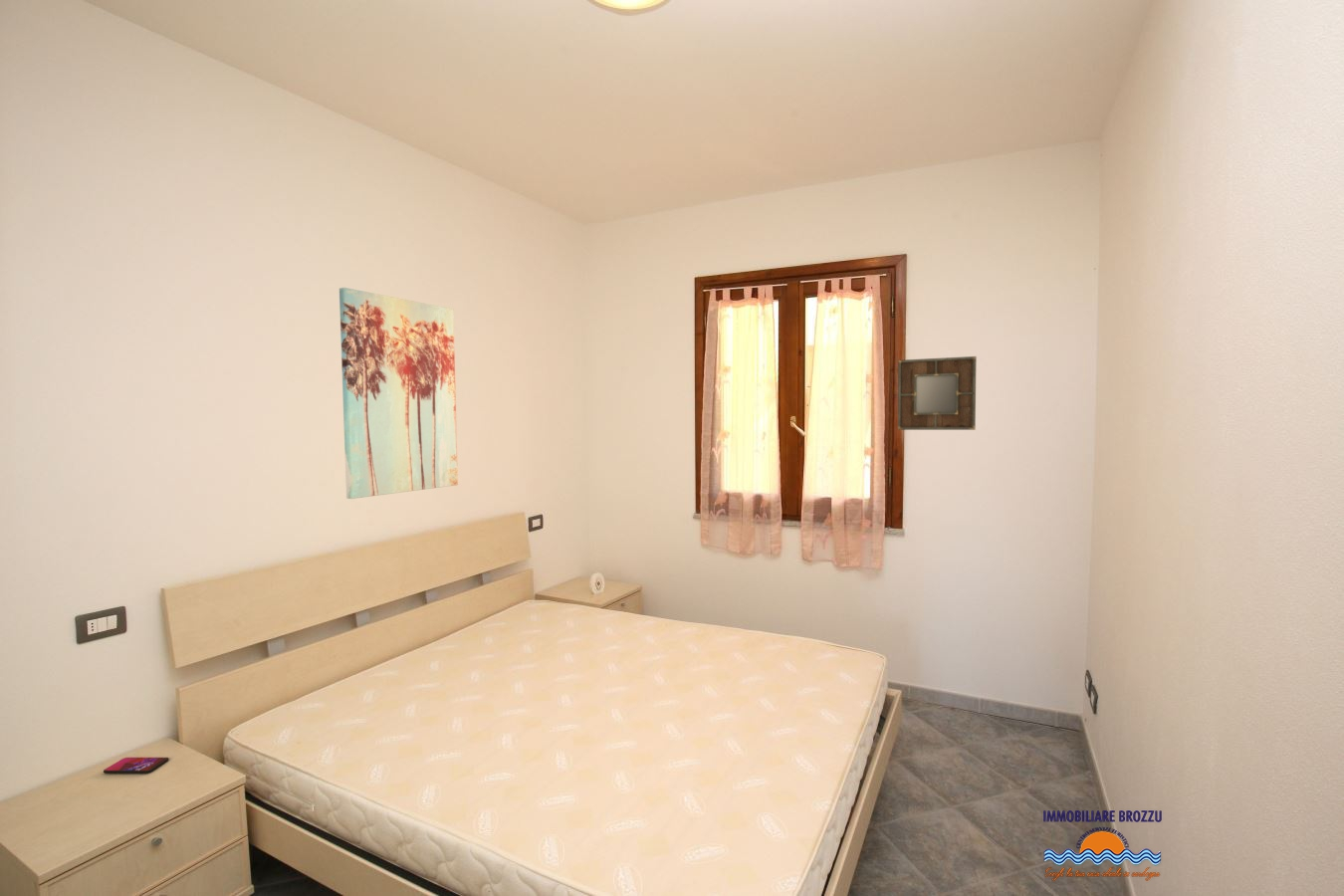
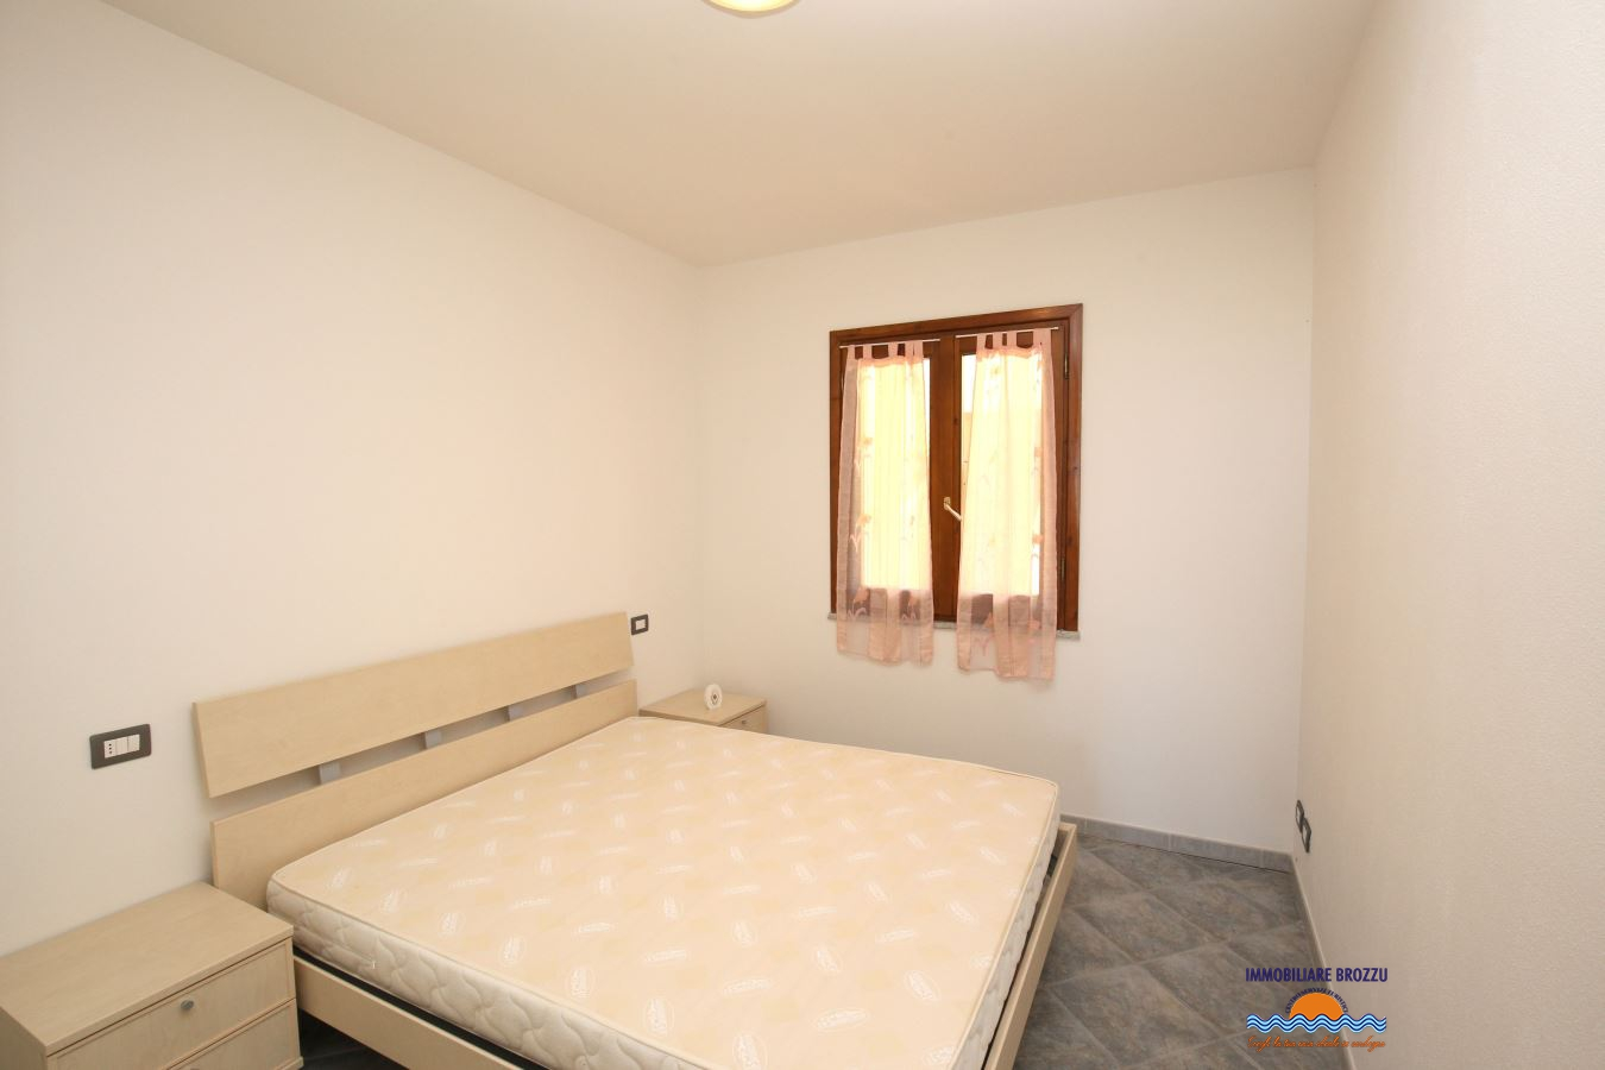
- smartphone [103,757,170,775]
- home mirror [897,355,978,431]
- wall art [338,287,459,500]
